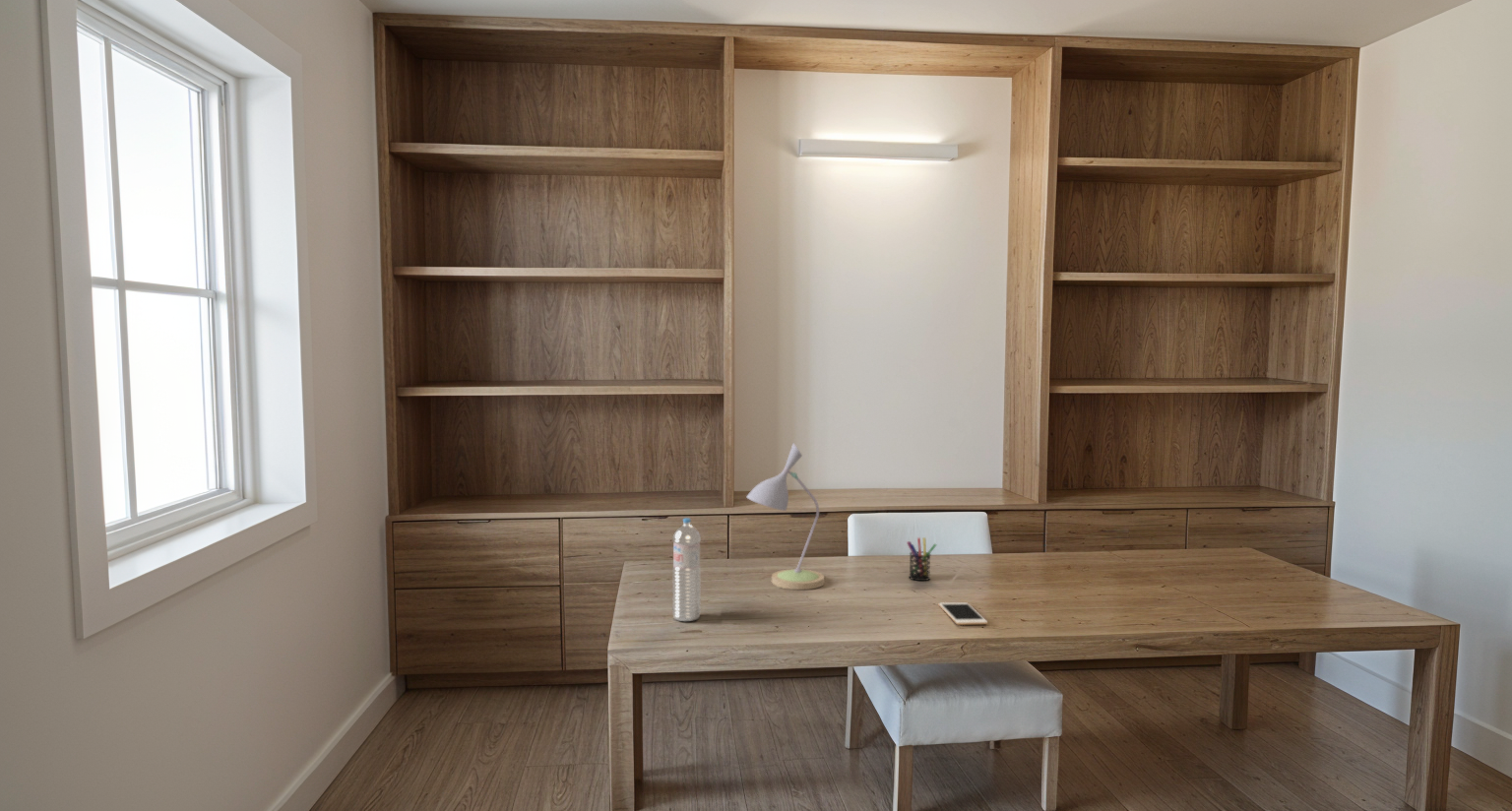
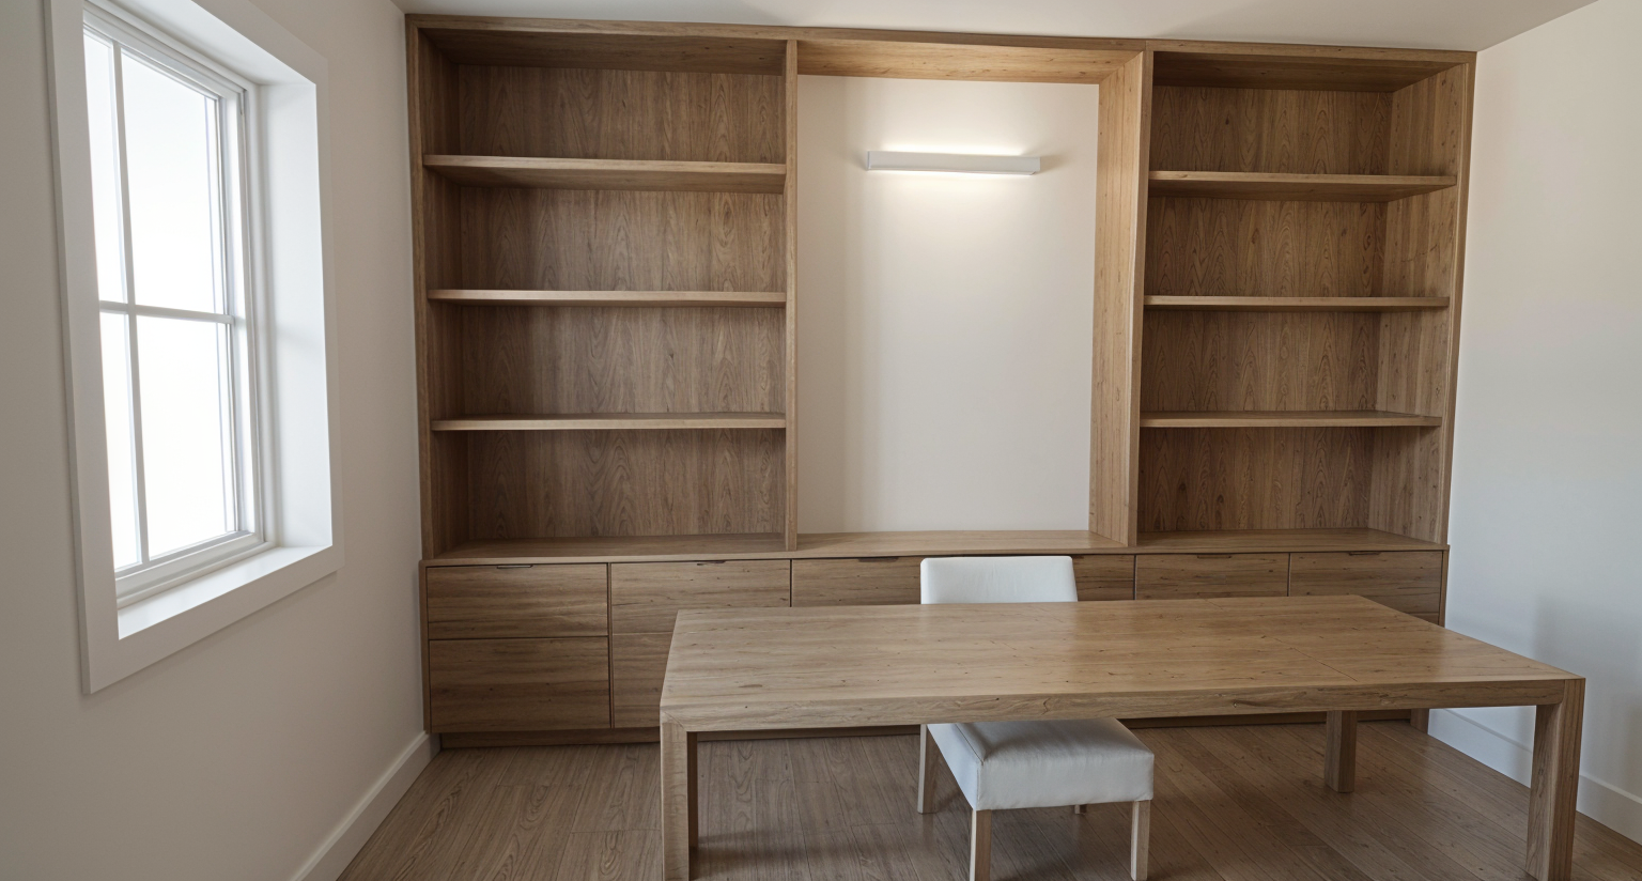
- water bottle [672,517,702,622]
- pen holder [906,536,937,582]
- cell phone [938,601,988,626]
- desk lamp [745,443,825,591]
